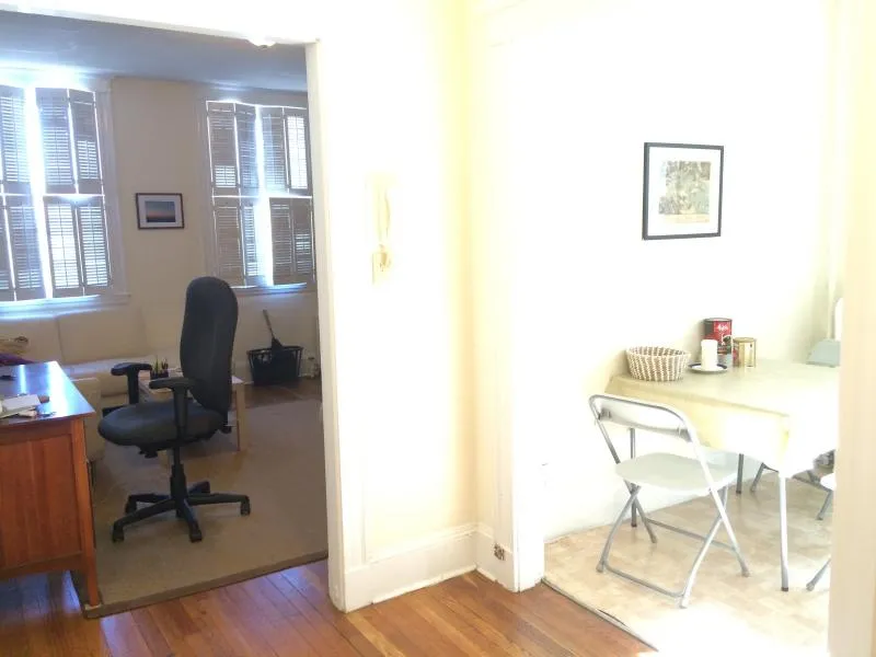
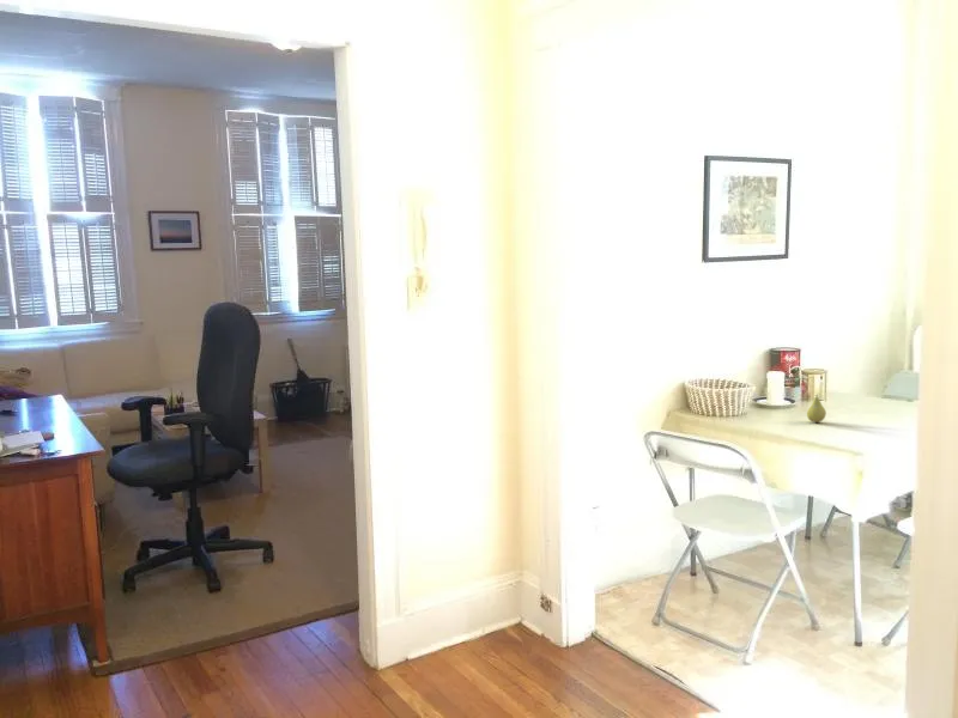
+ fruit [806,393,827,424]
